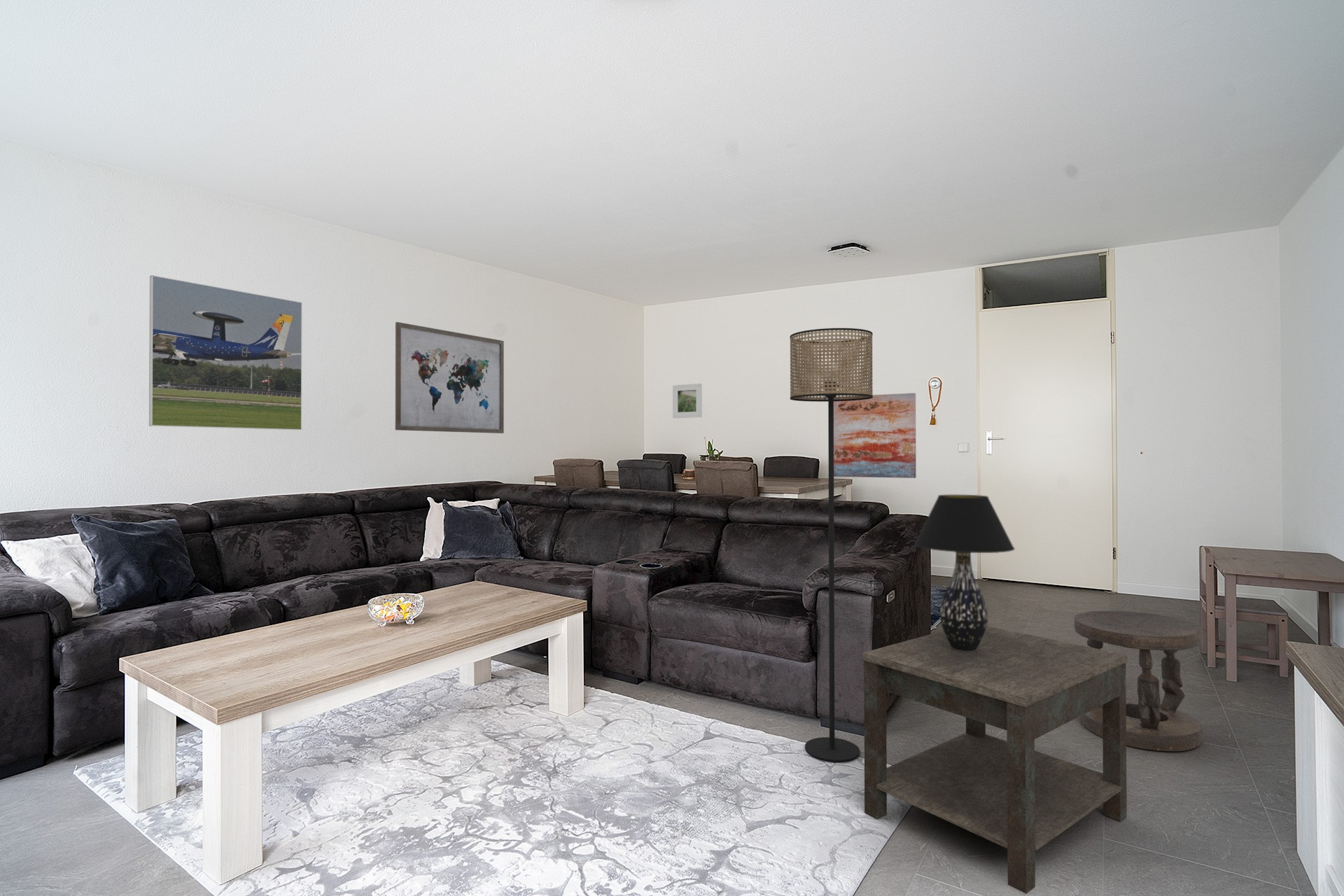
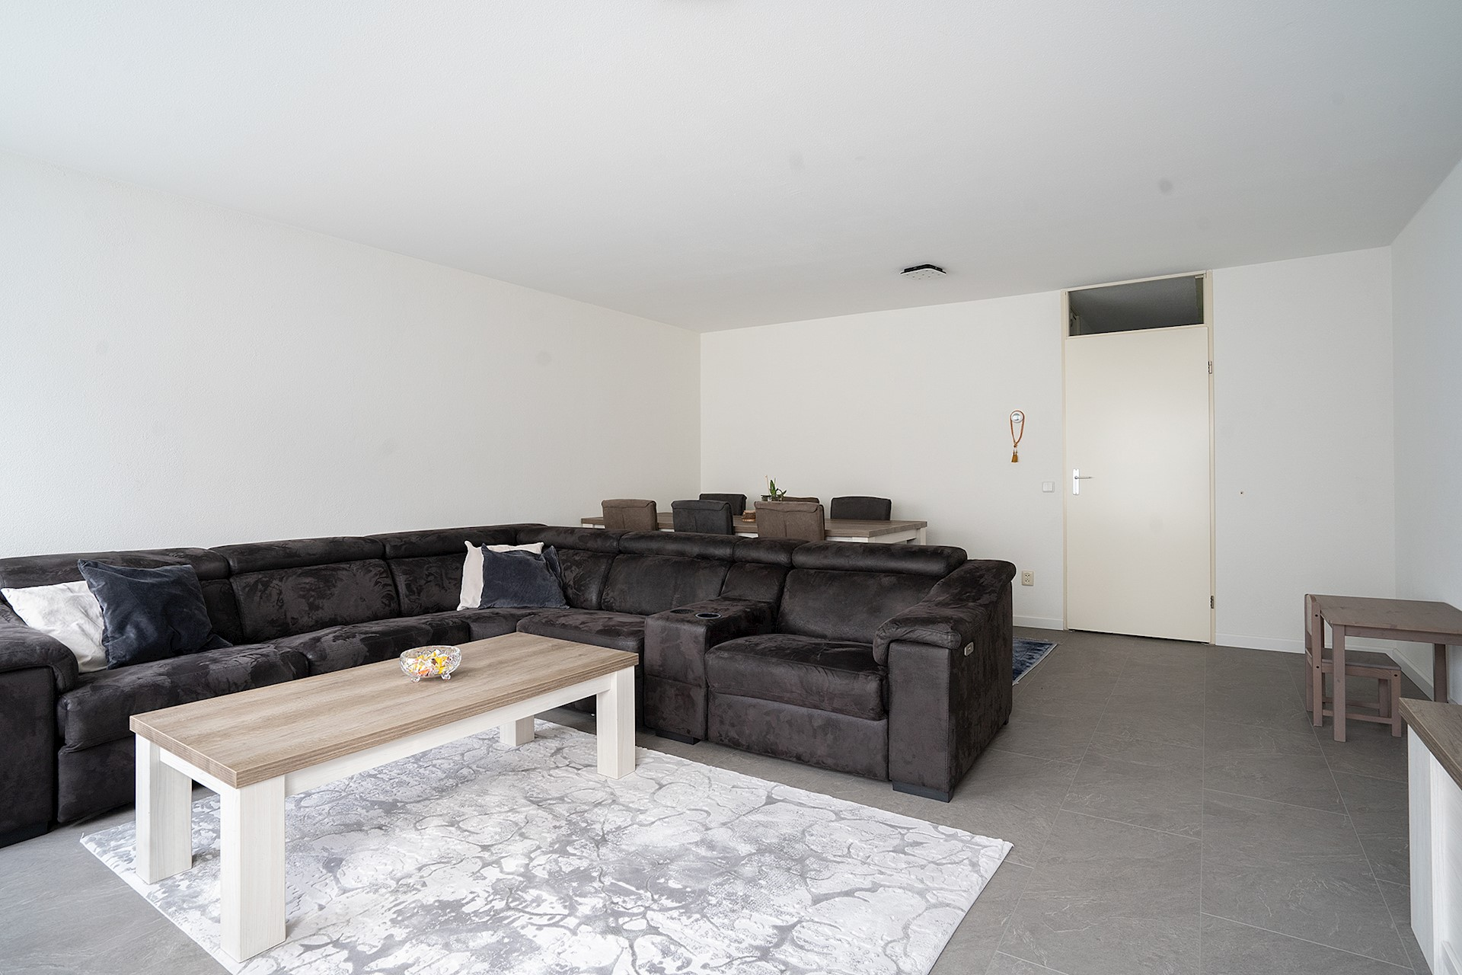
- table lamp [914,494,1016,652]
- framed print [672,383,703,419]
- wall art [395,321,505,434]
- floor lamp [789,328,874,762]
- wall art [834,392,917,479]
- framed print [148,274,303,430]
- stool [1073,610,1203,752]
- side table [862,626,1128,895]
